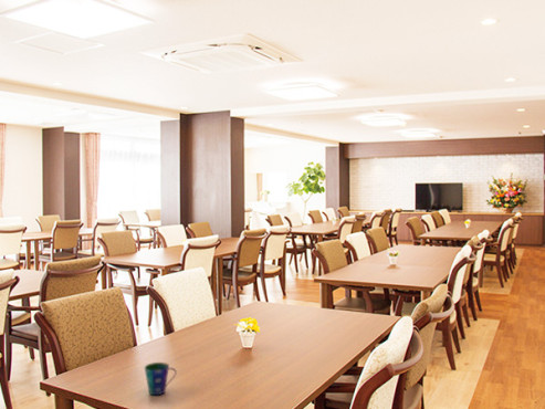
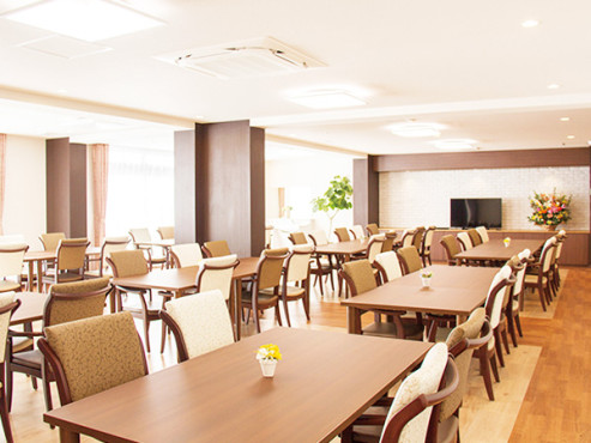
- cup [144,361,178,396]
